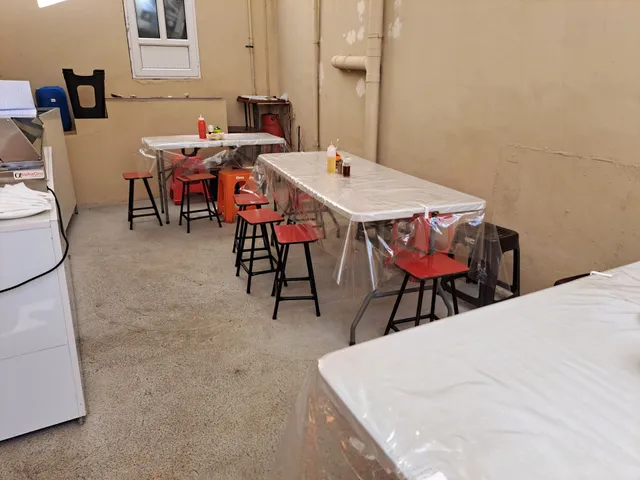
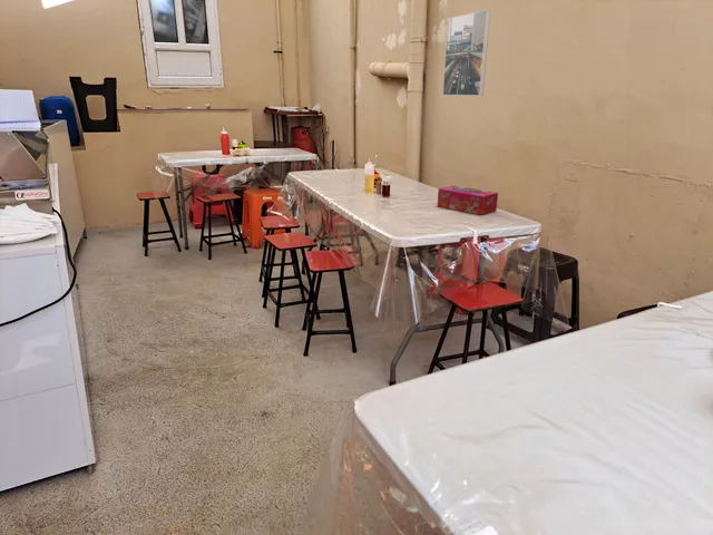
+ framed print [442,9,491,97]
+ tissue box [437,185,499,216]
